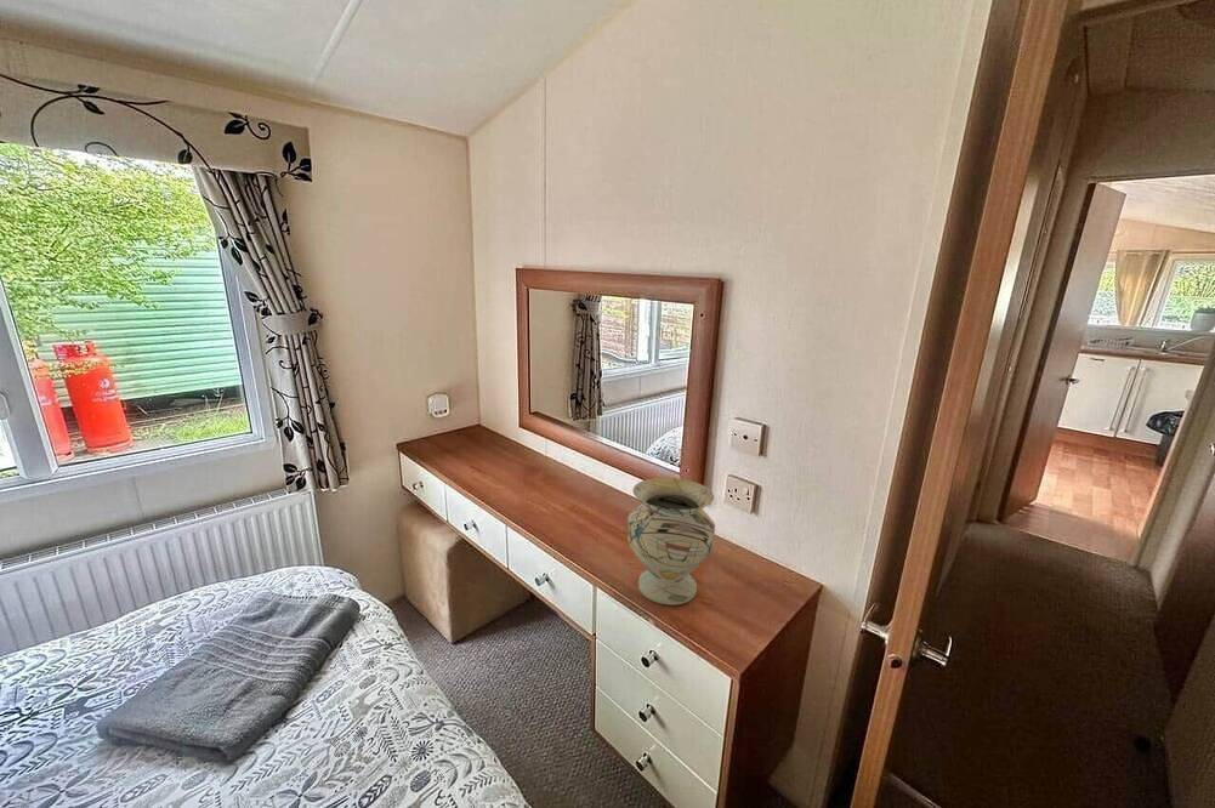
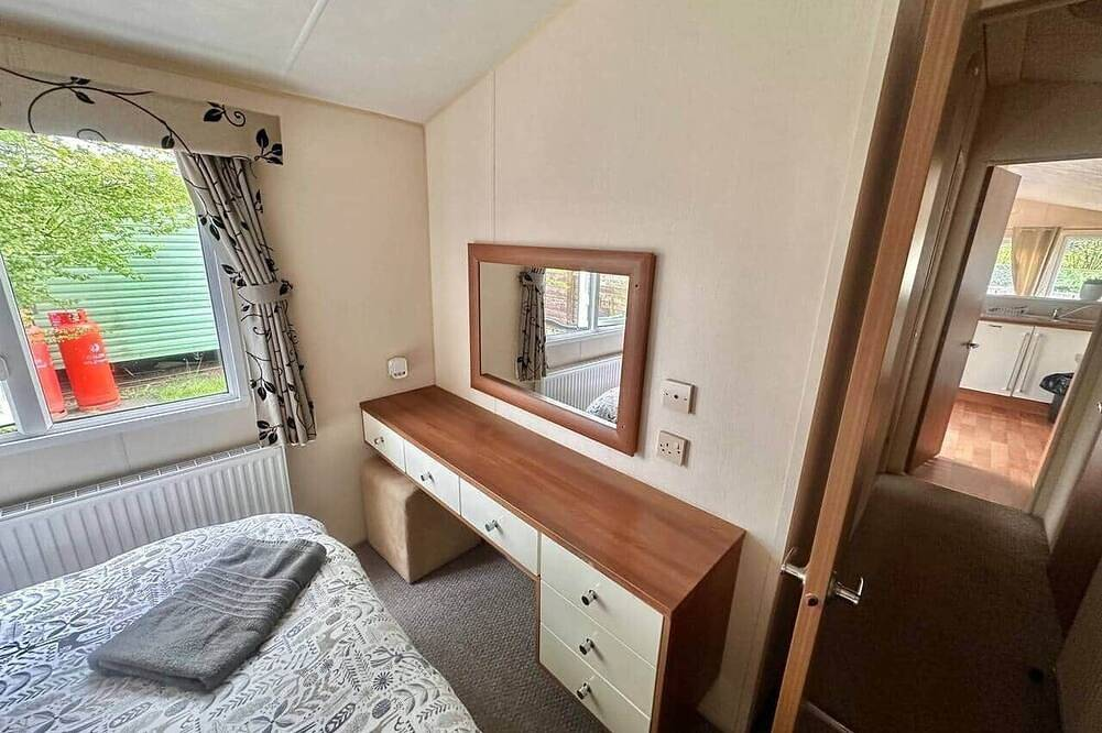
- decorative vase [626,477,716,607]
